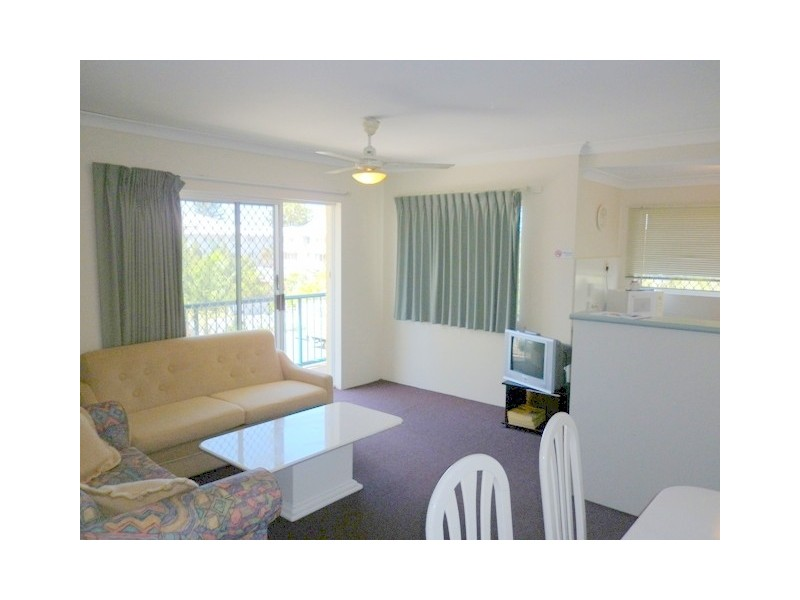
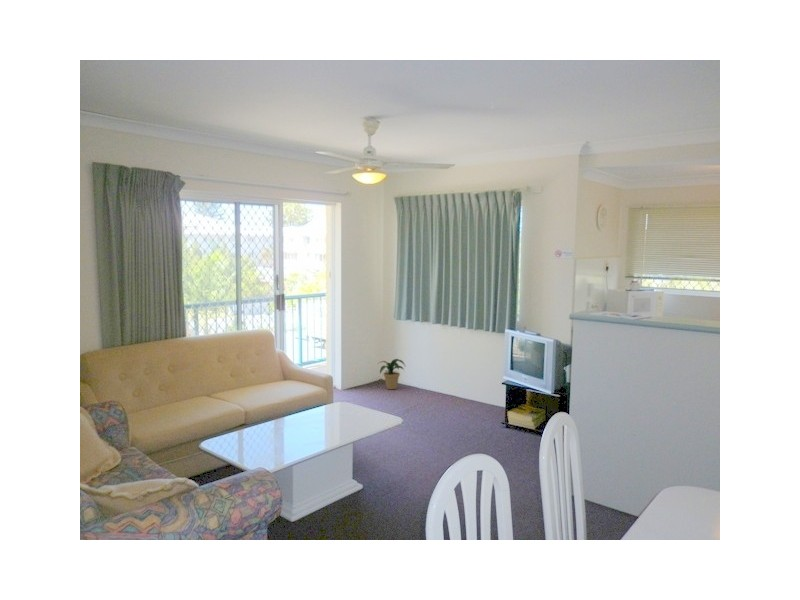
+ potted plant [378,358,406,390]
